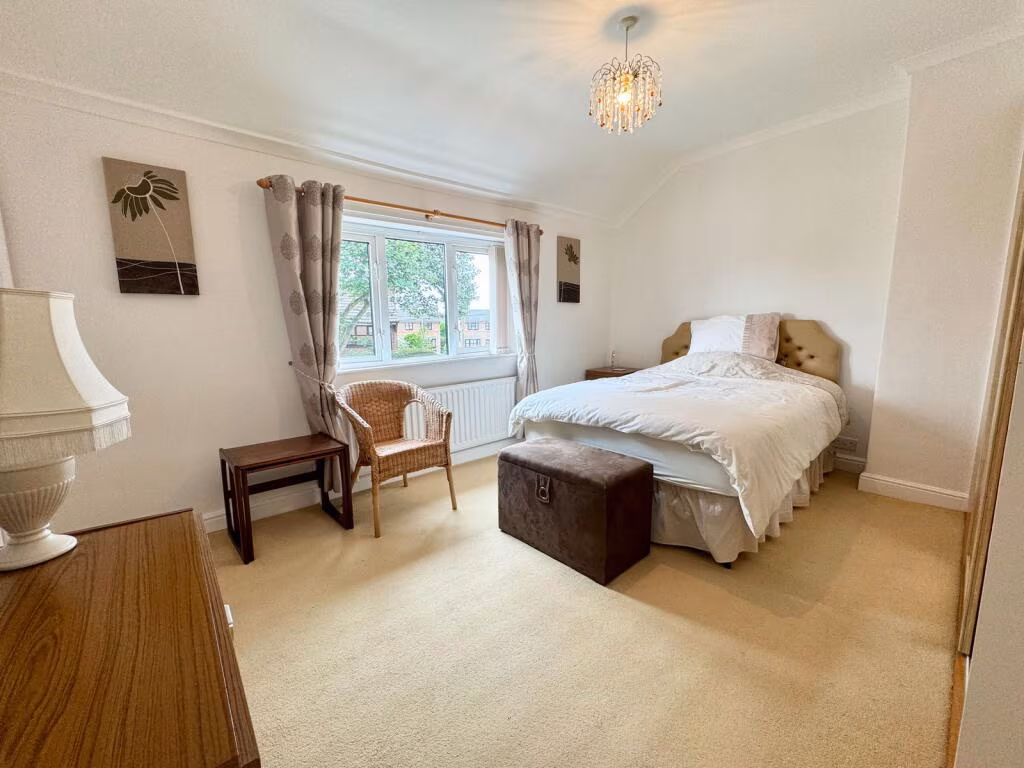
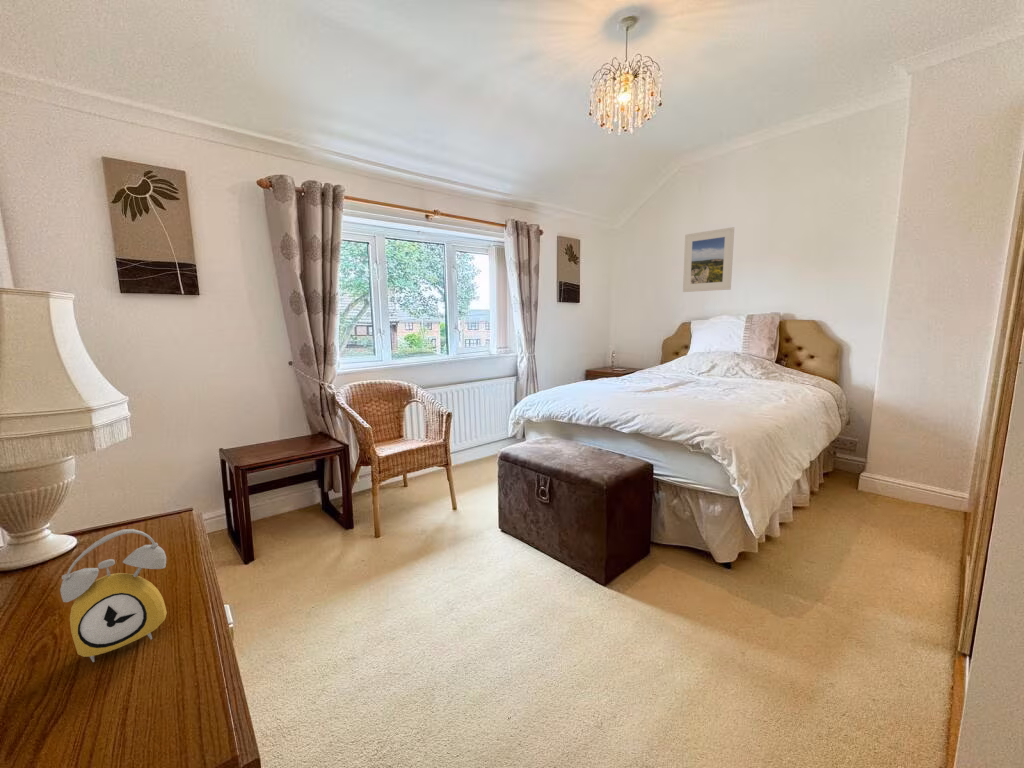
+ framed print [682,226,735,293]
+ alarm clock [59,528,168,663]
